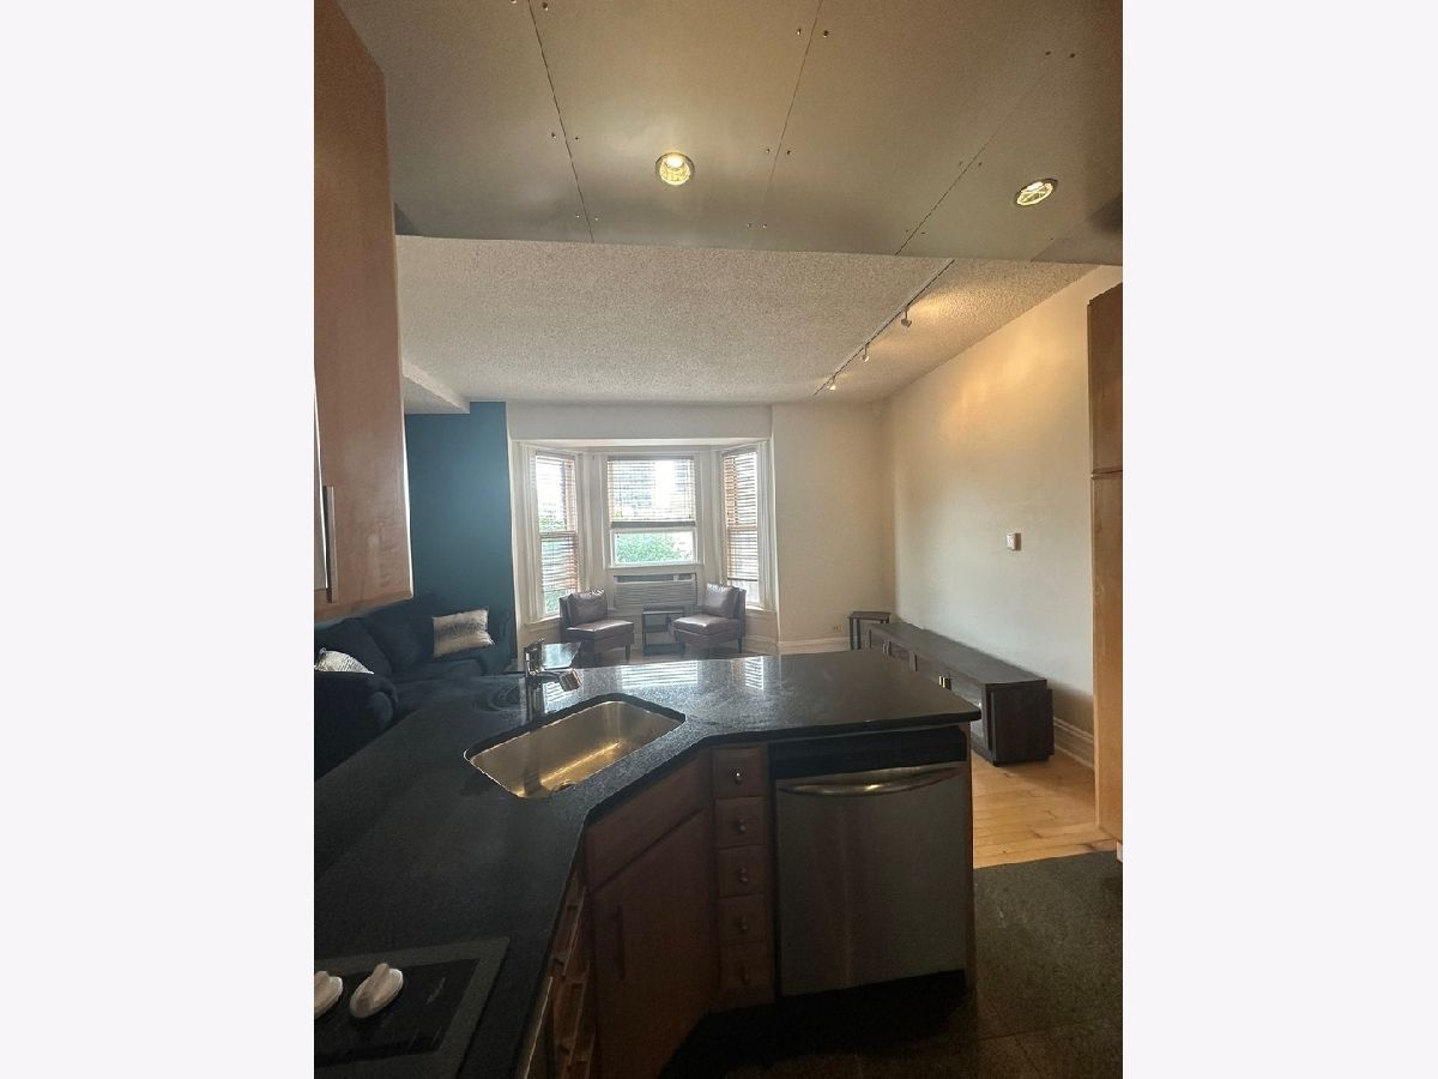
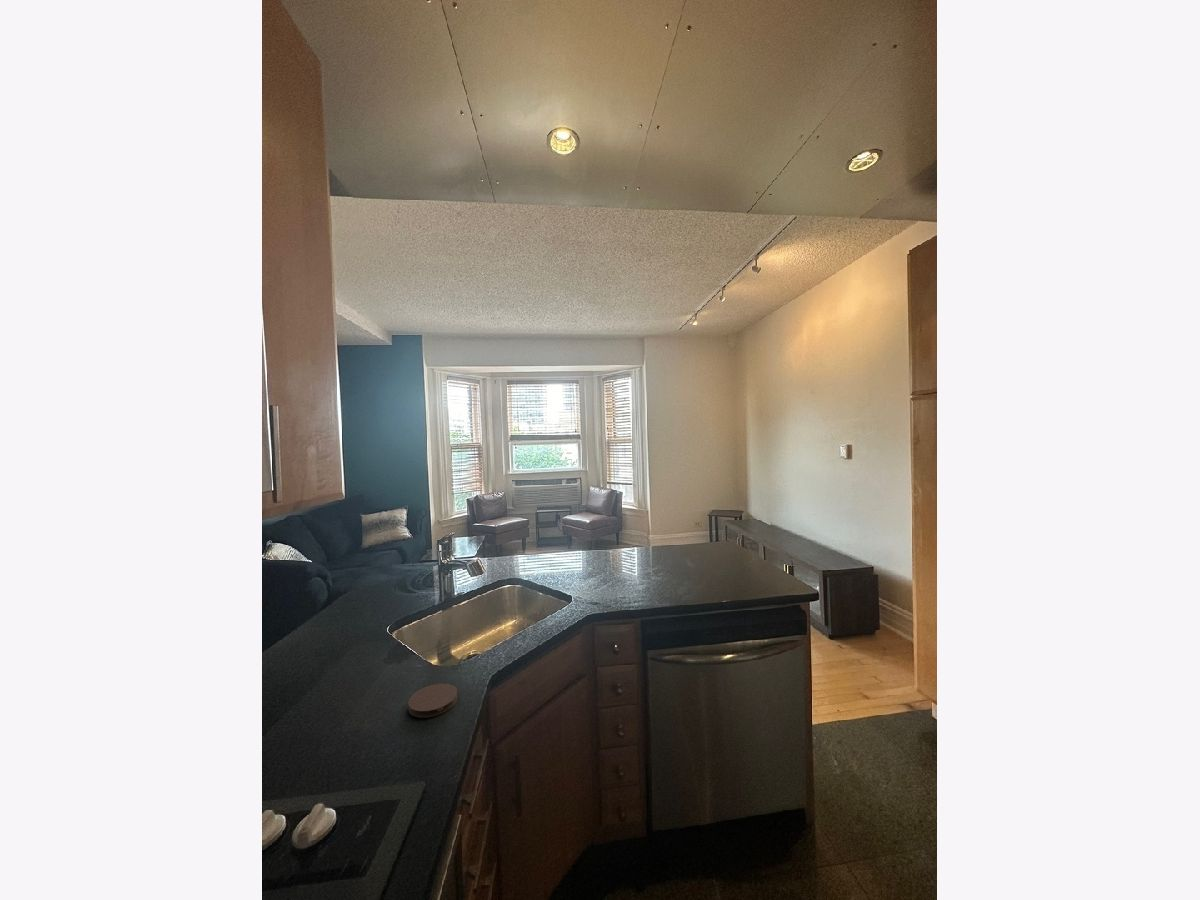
+ coaster [407,683,459,719]
